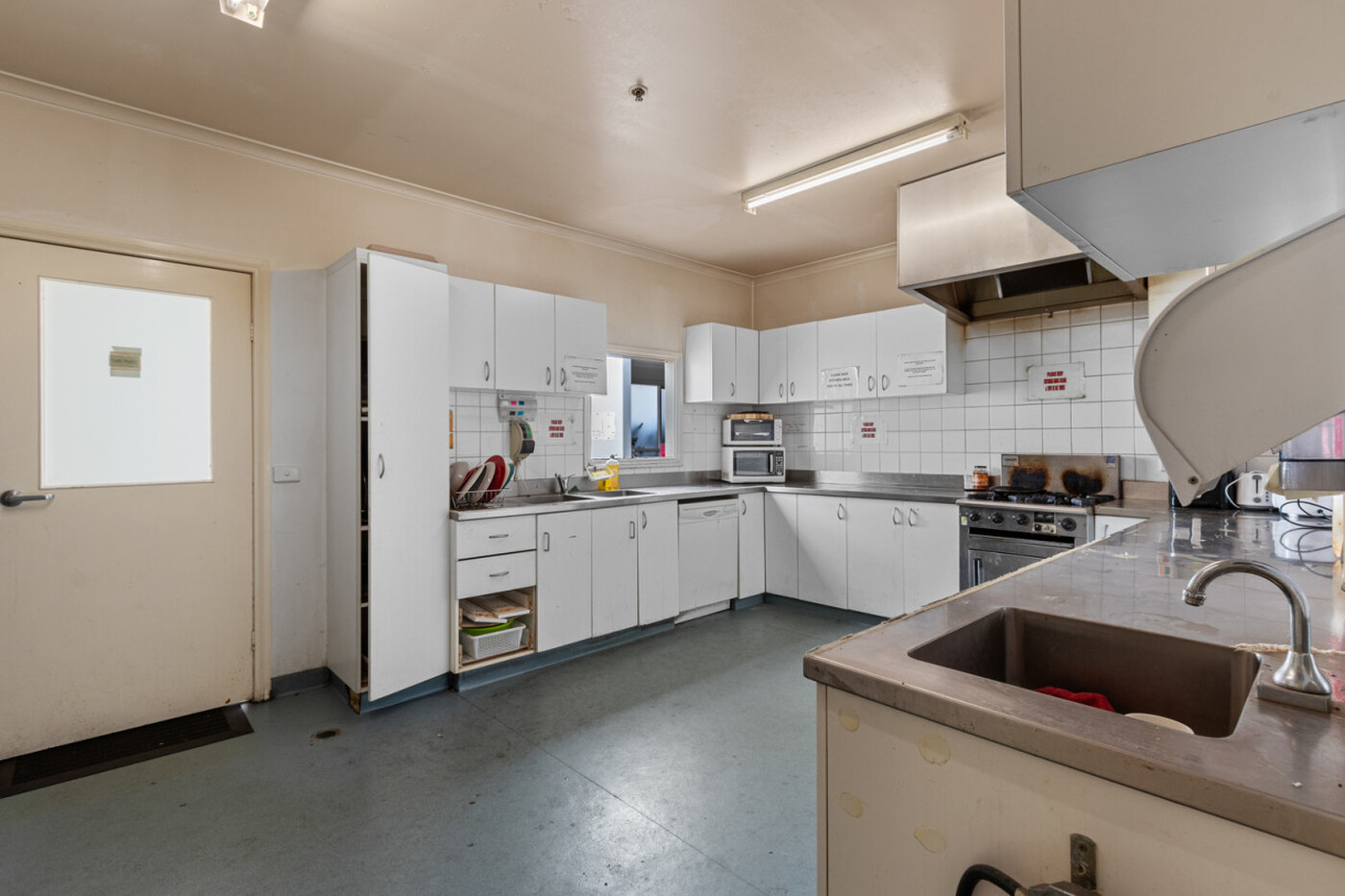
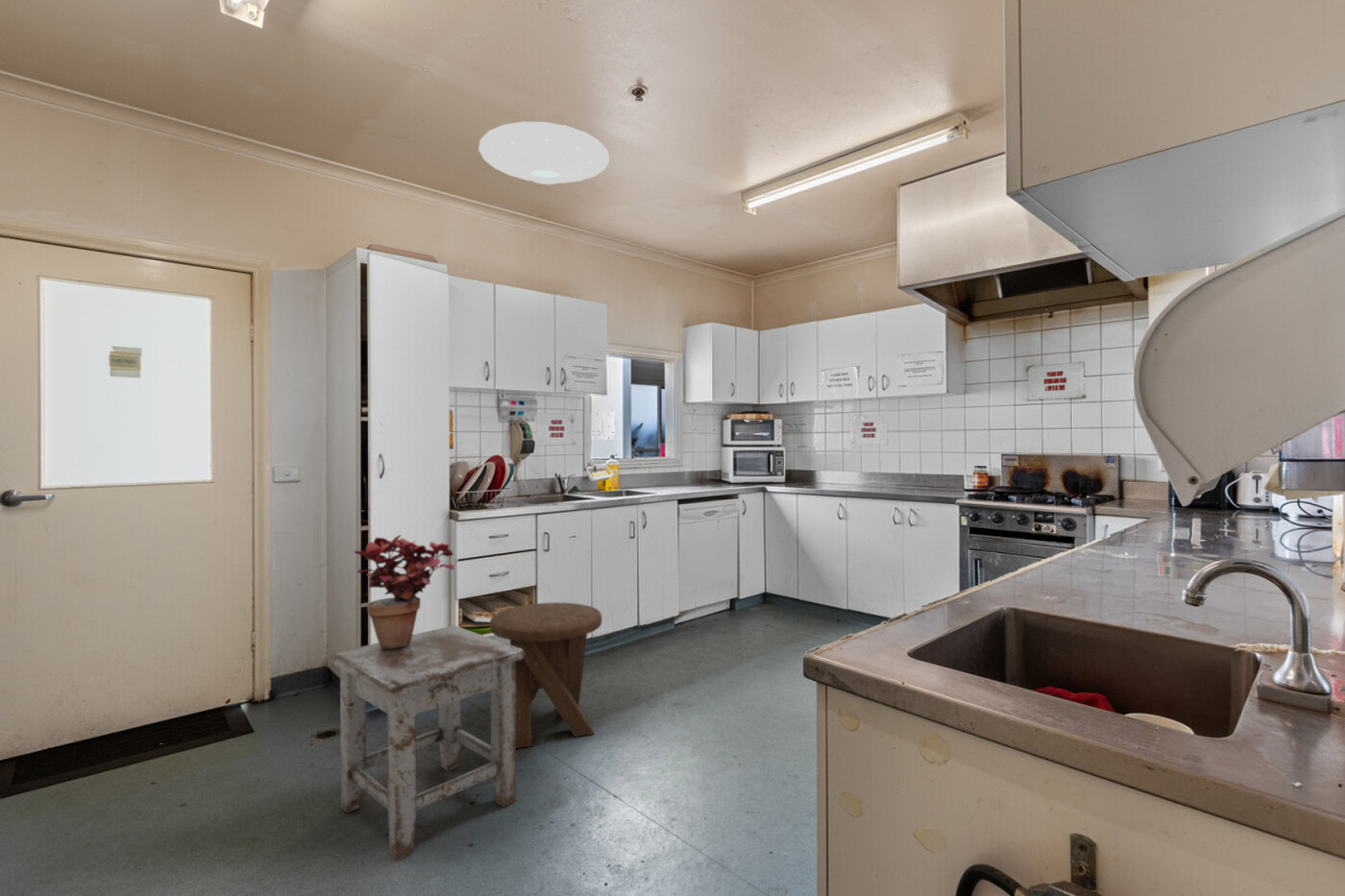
+ stool [329,624,525,860]
+ ceiling light [477,121,610,185]
+ music stool [489,601,603,749]
+ potted plant [353,534,455,649]
